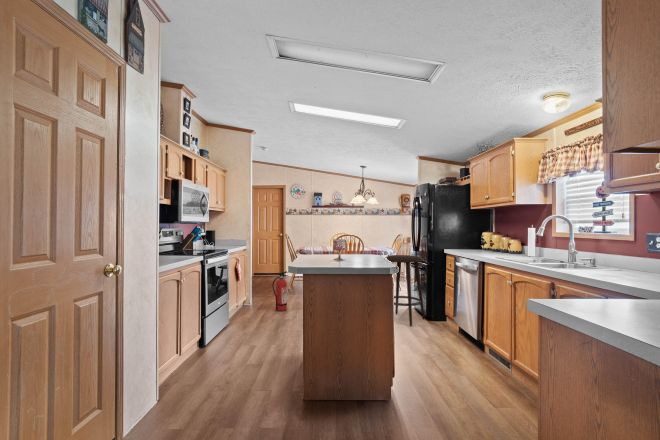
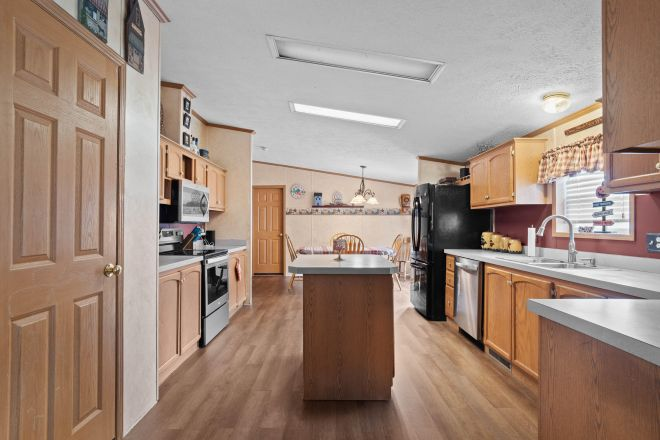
- stool [385,254,426,327]
- fire extinguisher [271,270,289,312]
